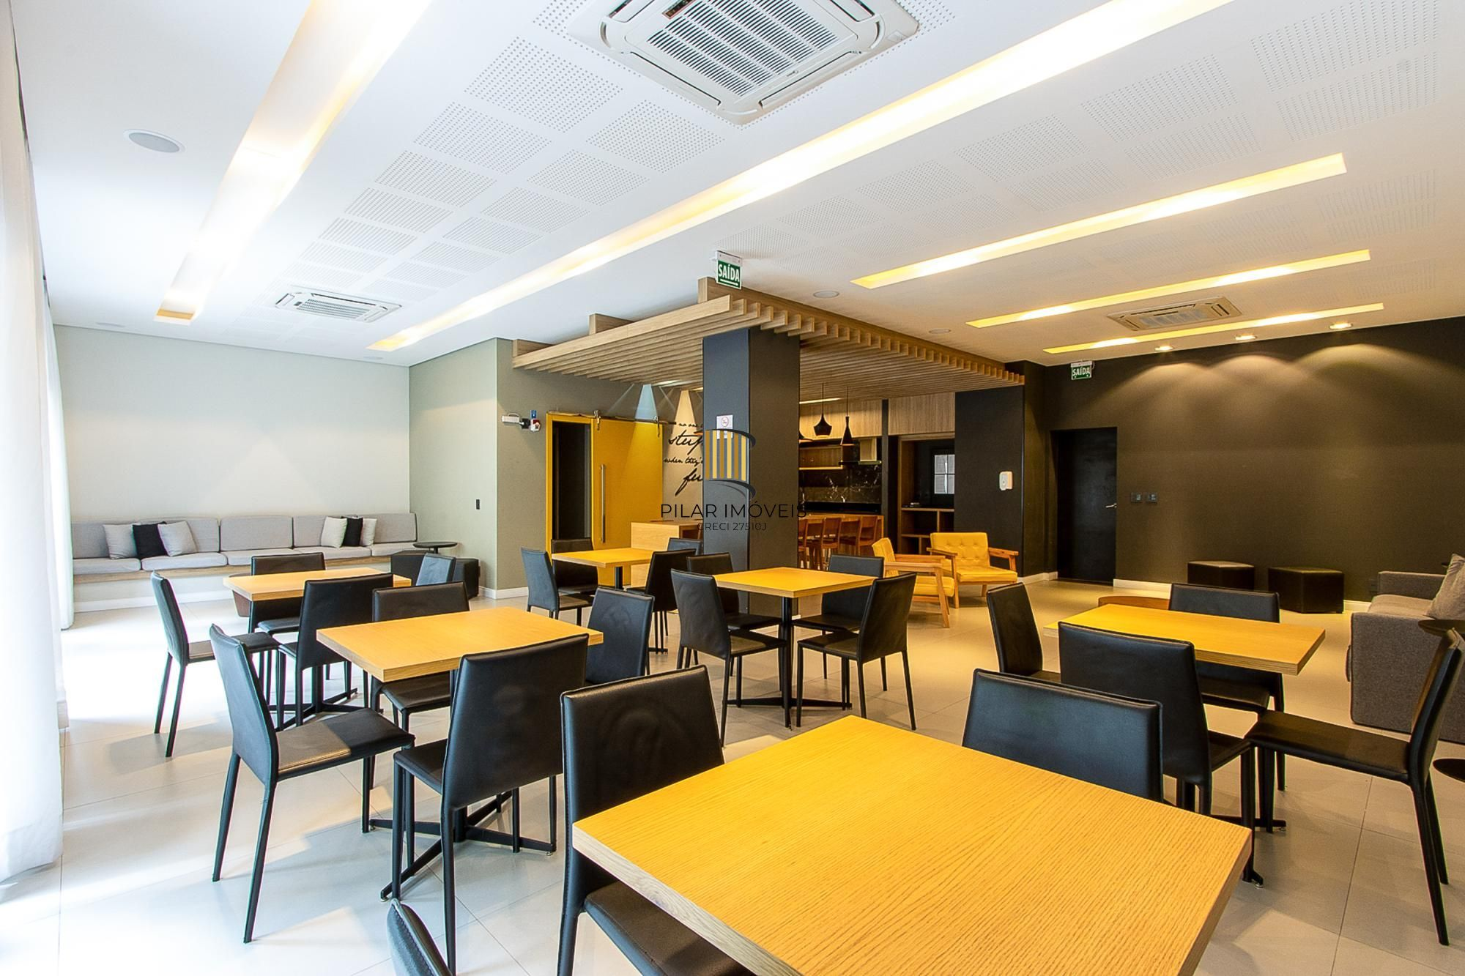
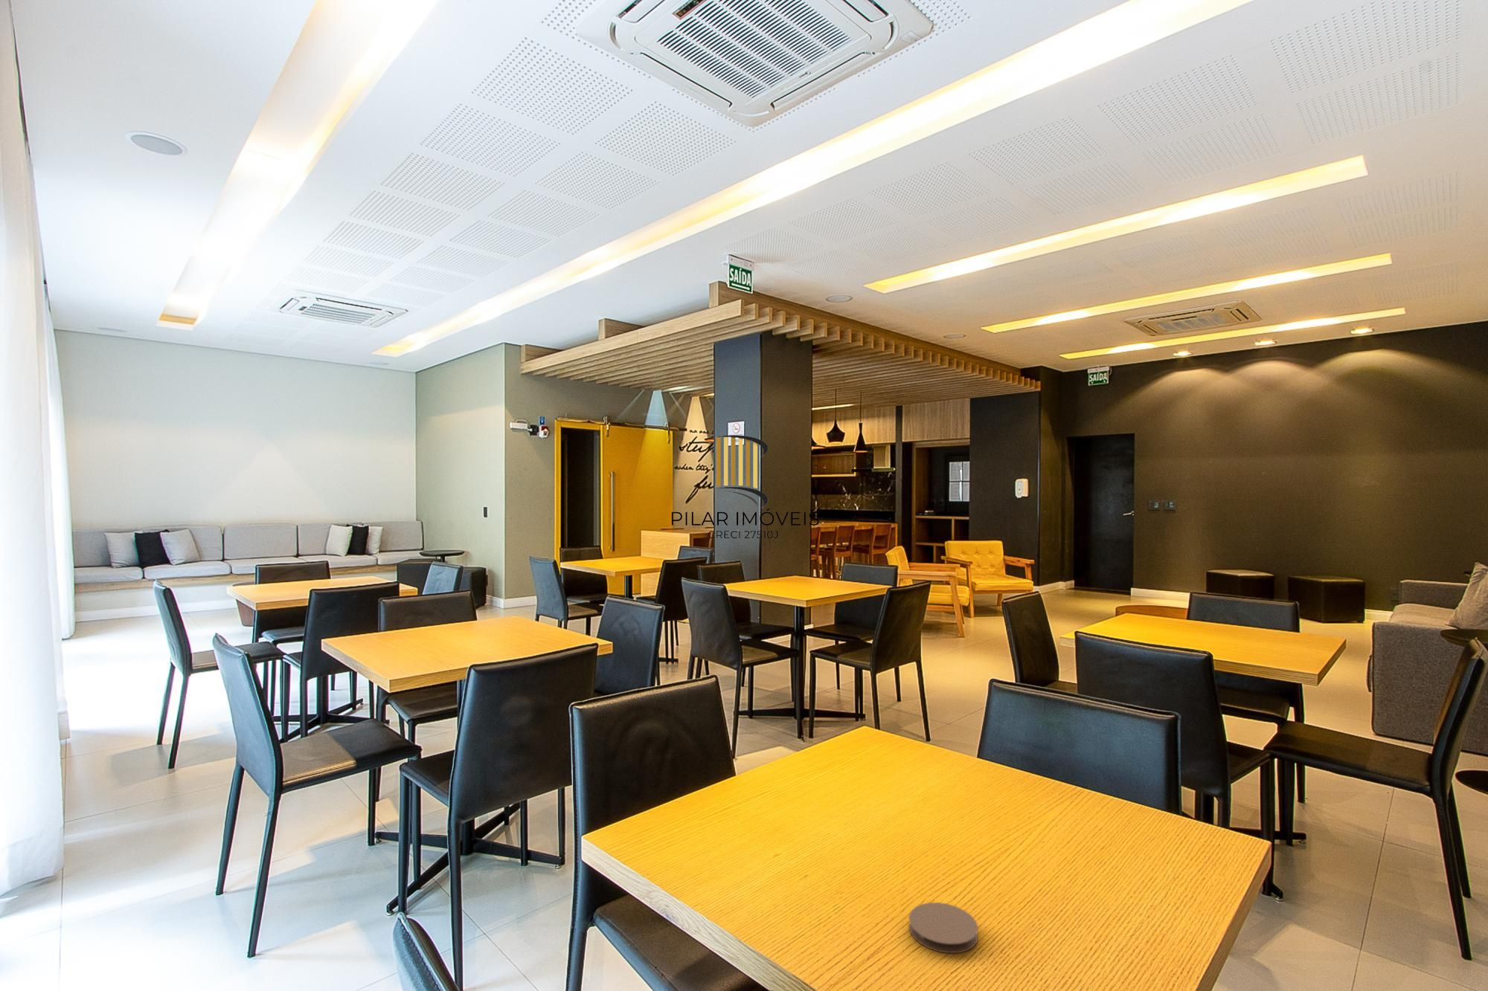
+ coaster [907,901,979,953]
